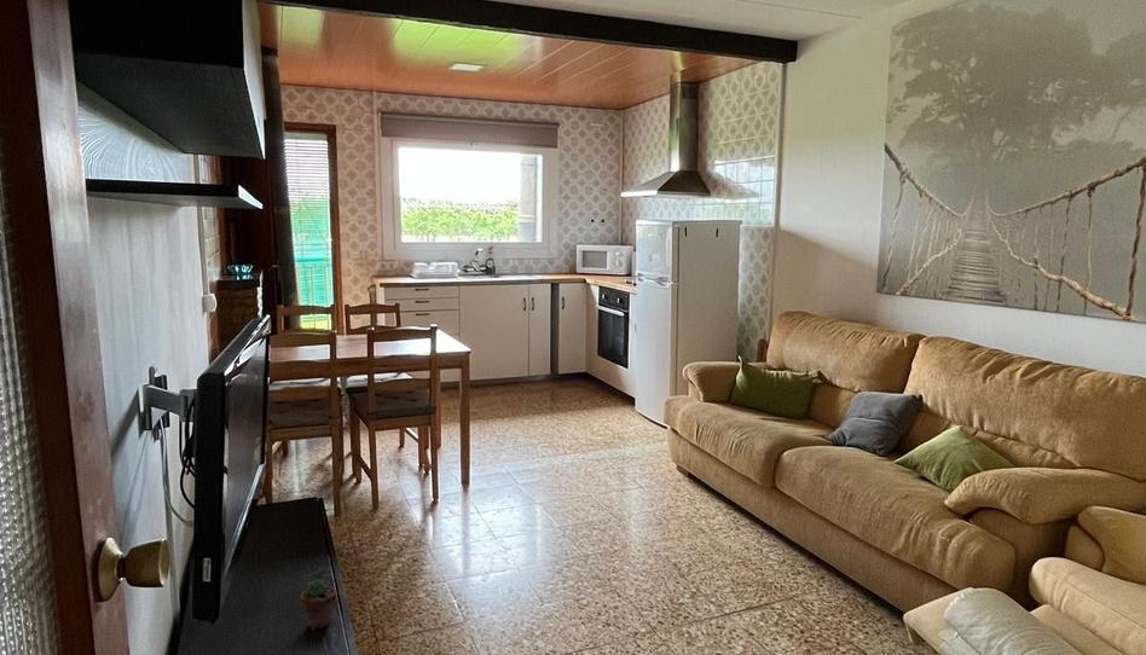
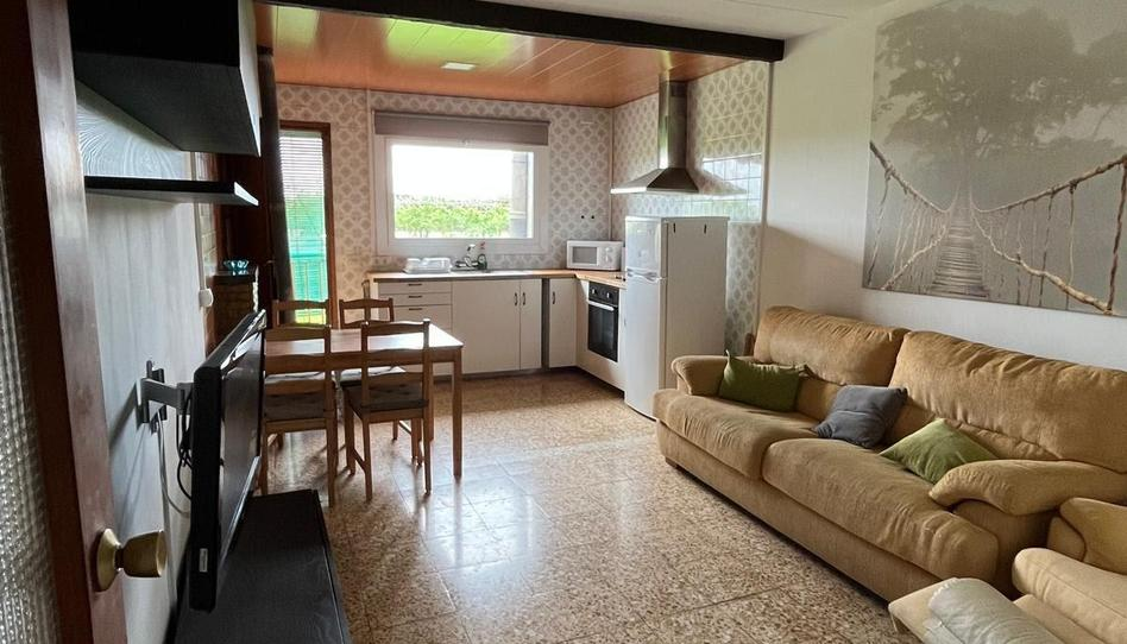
- potted succulent [299,578,338,631]
